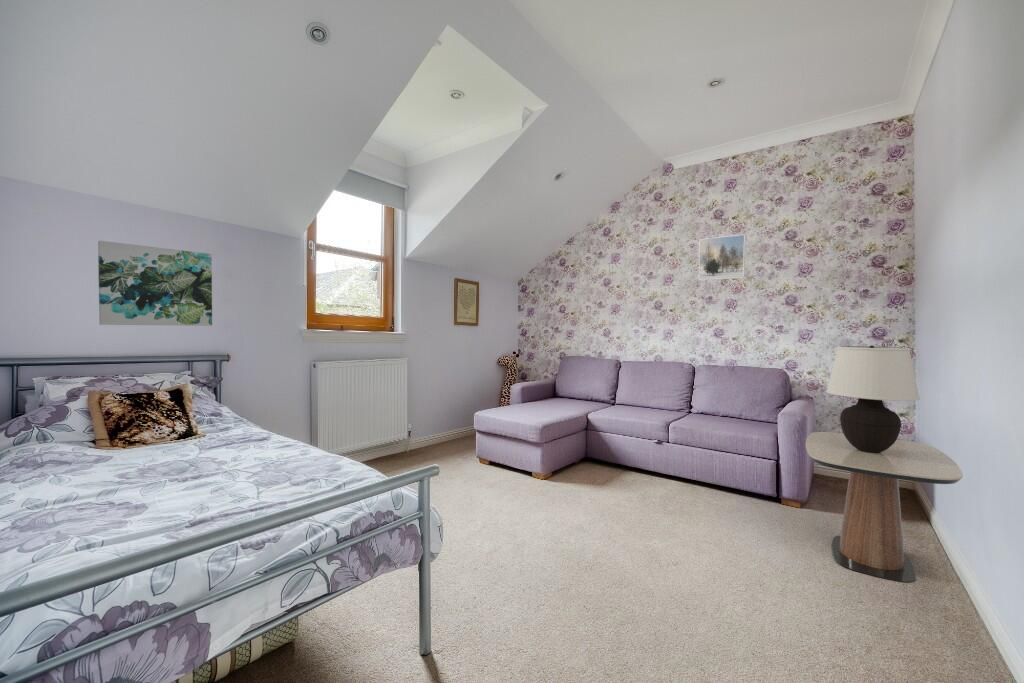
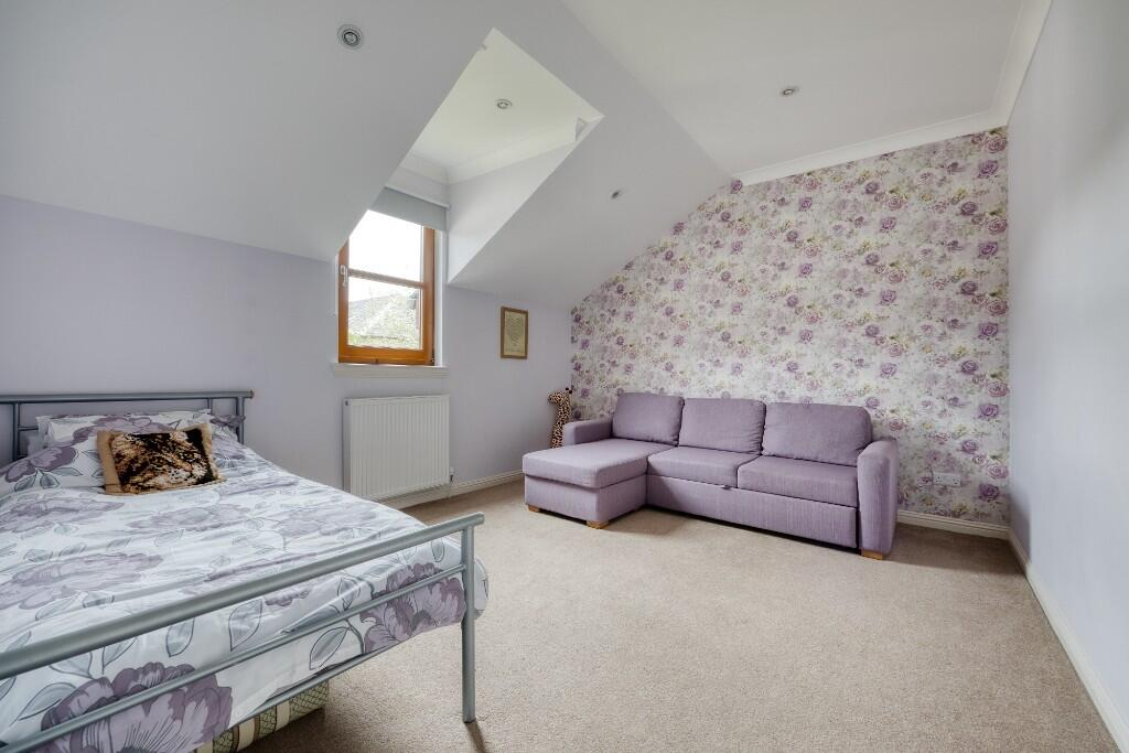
- wall art [97,240,213,327]
- side table [805,431,964,583]
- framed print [698,234,746,281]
- table lamp [825,344,921,453]
